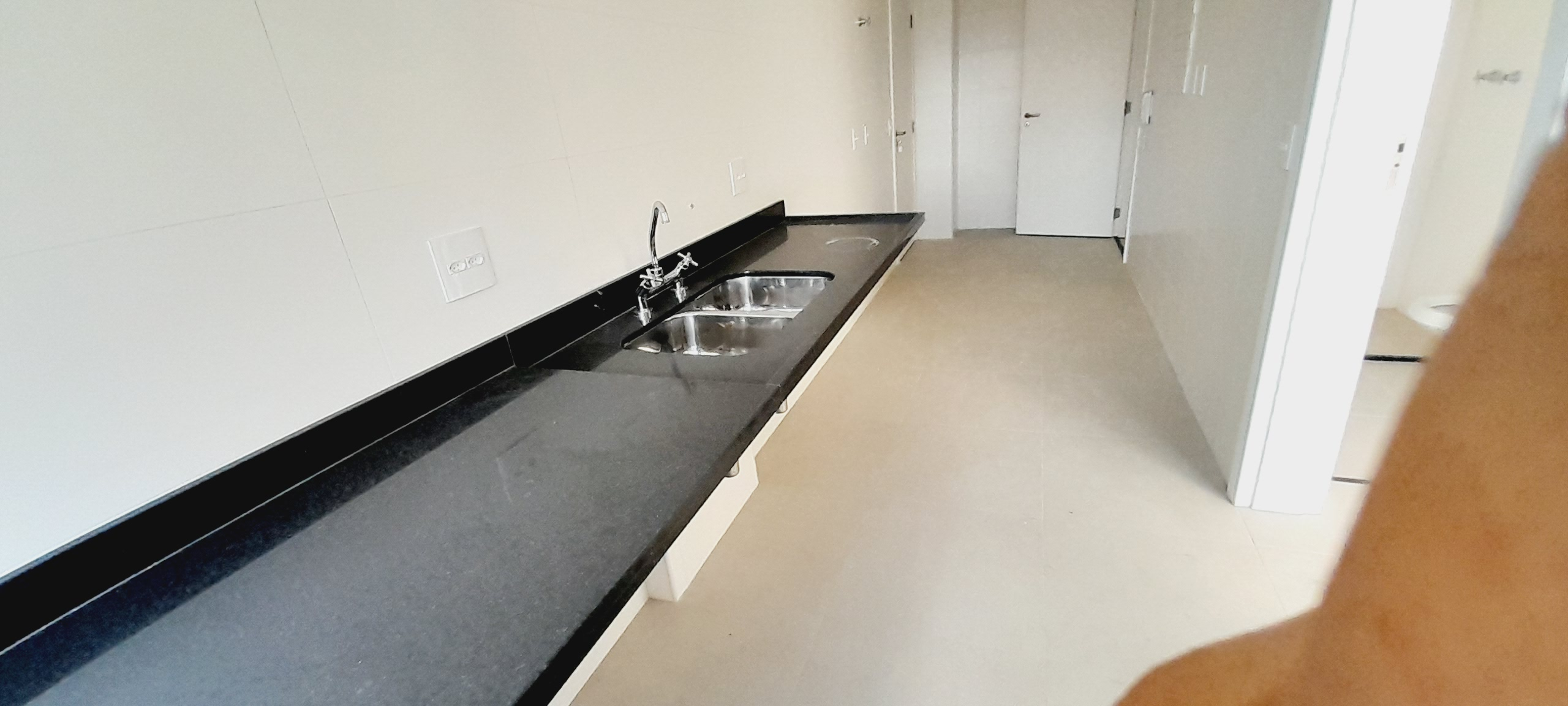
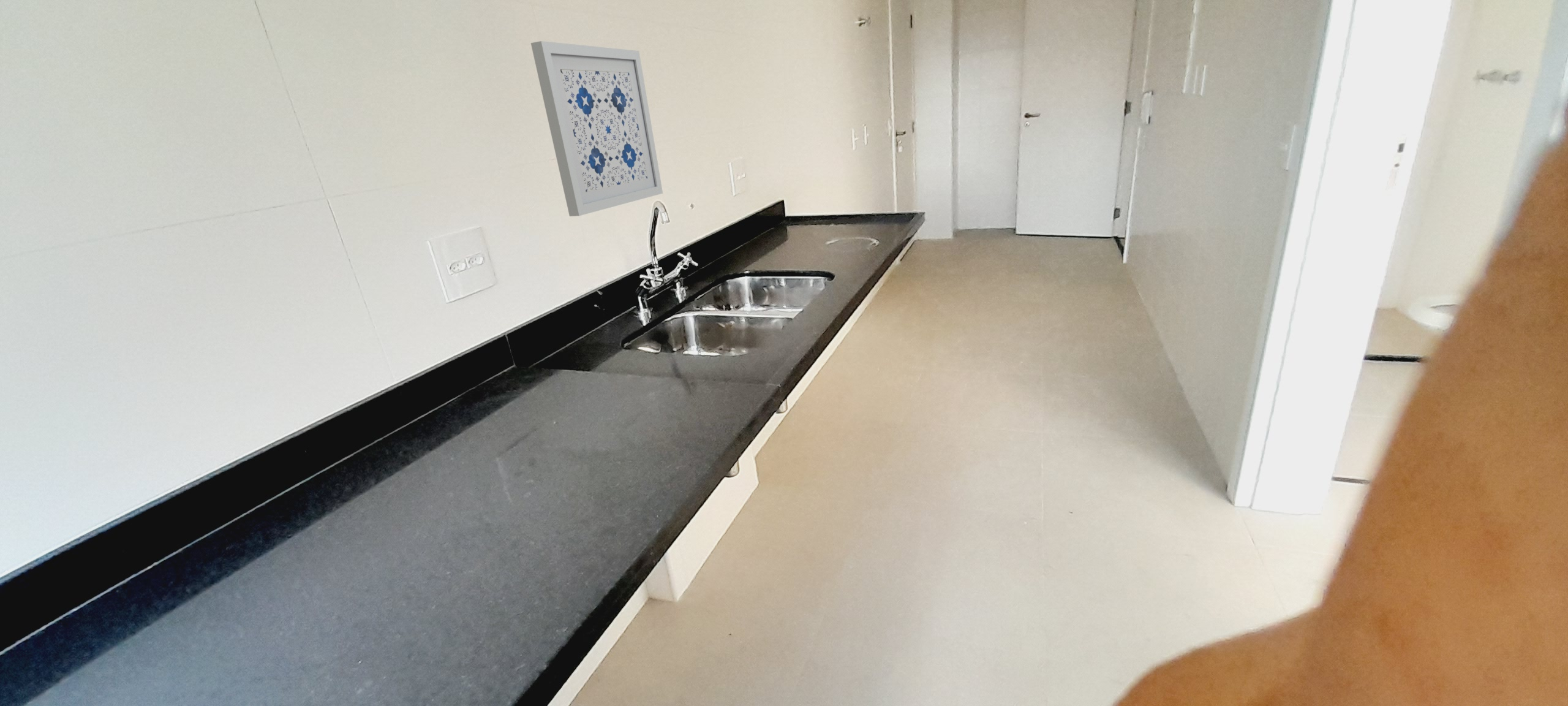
+ wall art [530,40,663,217]
